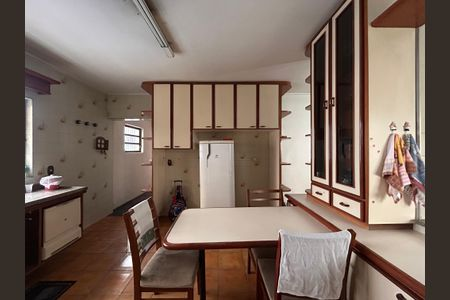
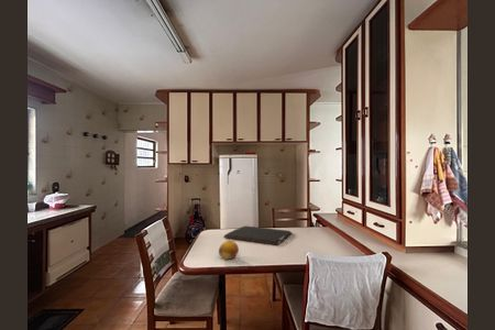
+ cutting board [223,224,294,246]
+ fruit [218,240,240,260]
